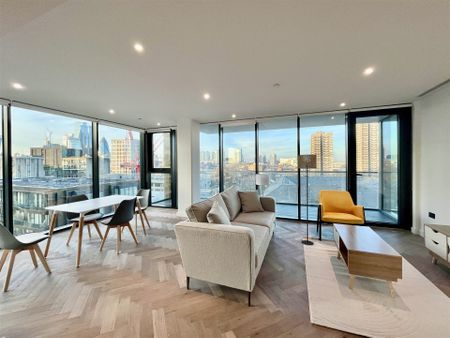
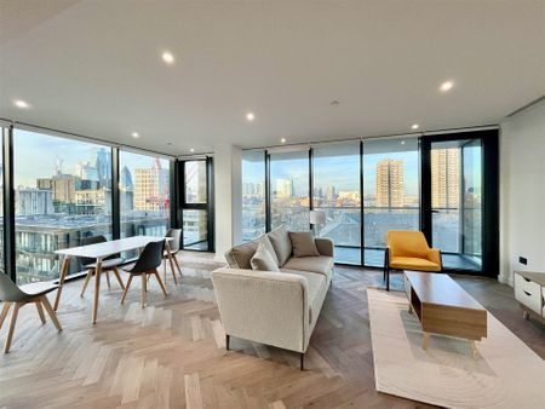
- floor lamp [297,153,318,246]
